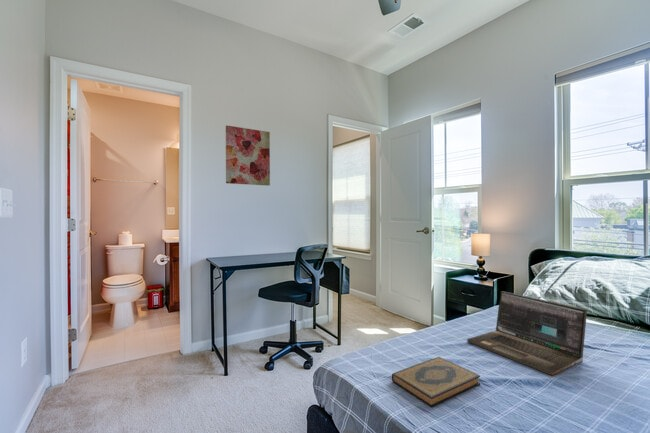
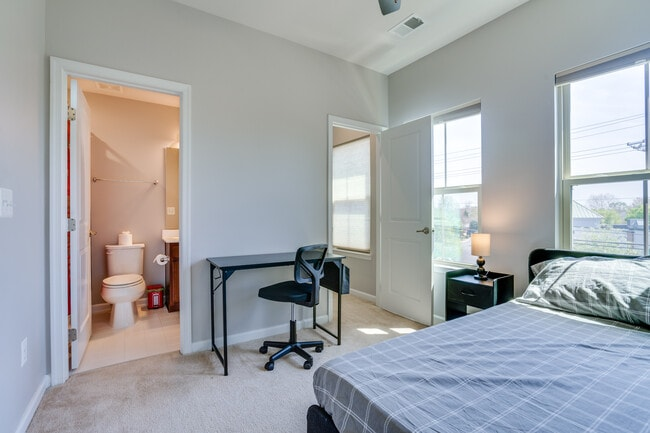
- hardback book [391,356,481,409]
- wall art [225,125,271,187]
- laptop [466,290,588,376]
